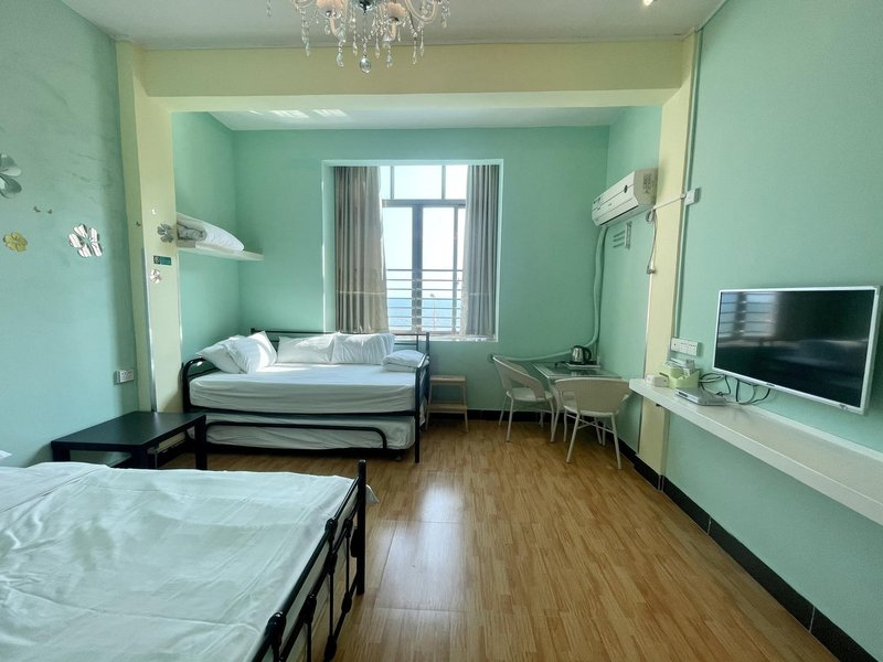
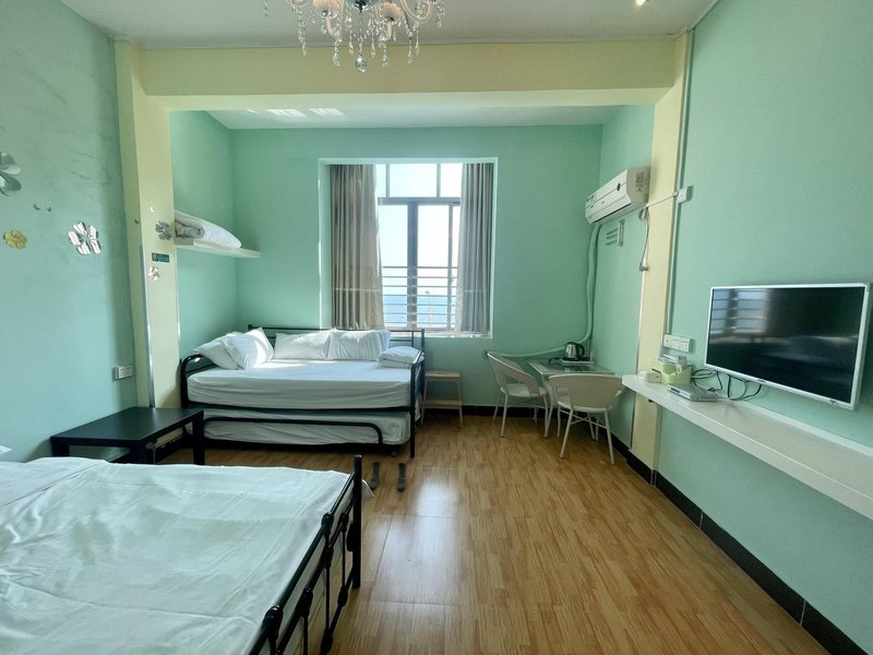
+ boots [368,461,407,491]
